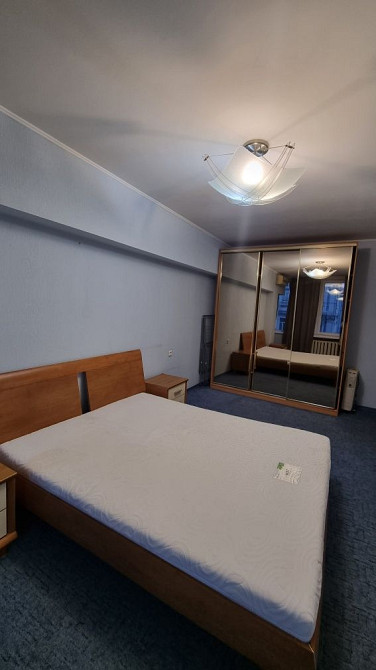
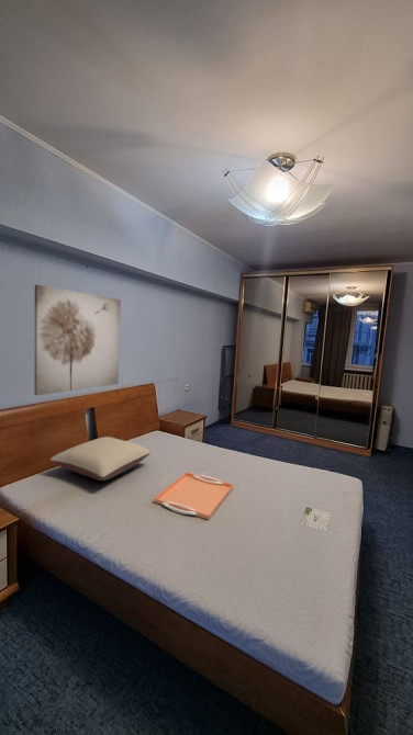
+ wall art [33,283,122,396]
+ serving tray [153,471,234,521]
+ pillow [49,436,152,482]
